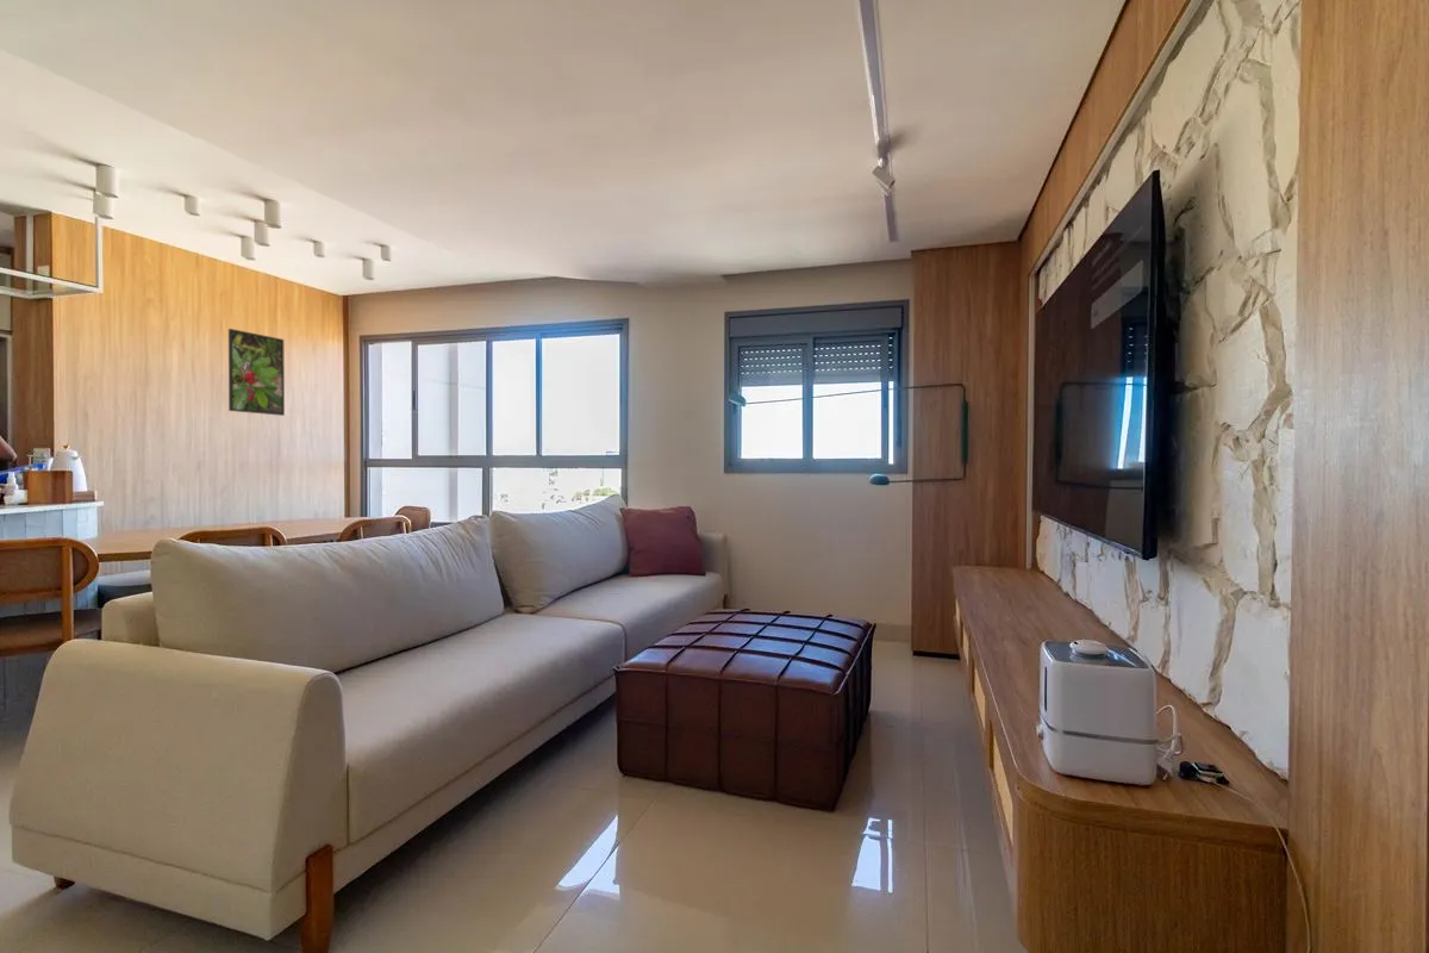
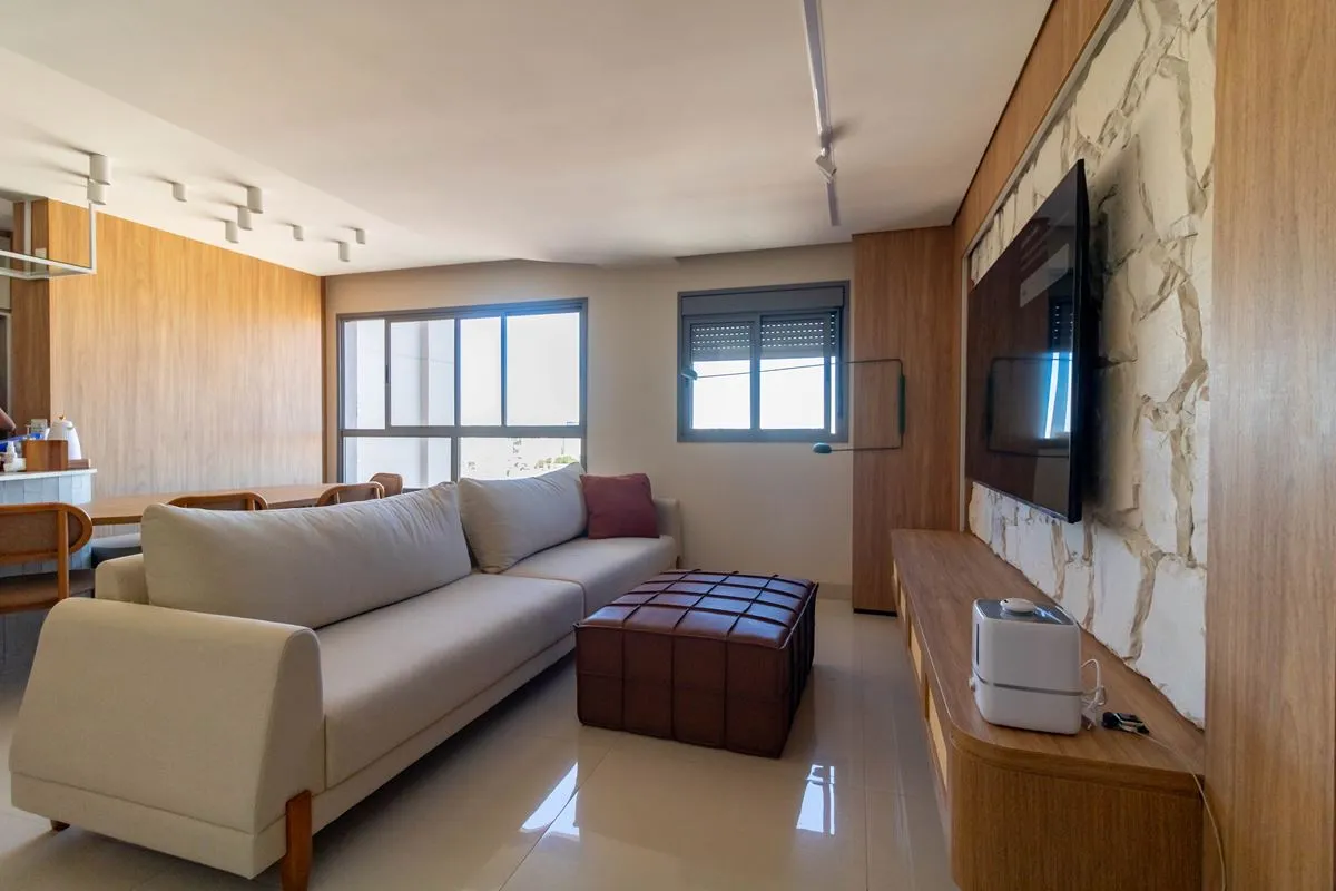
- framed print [227,328,286,417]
